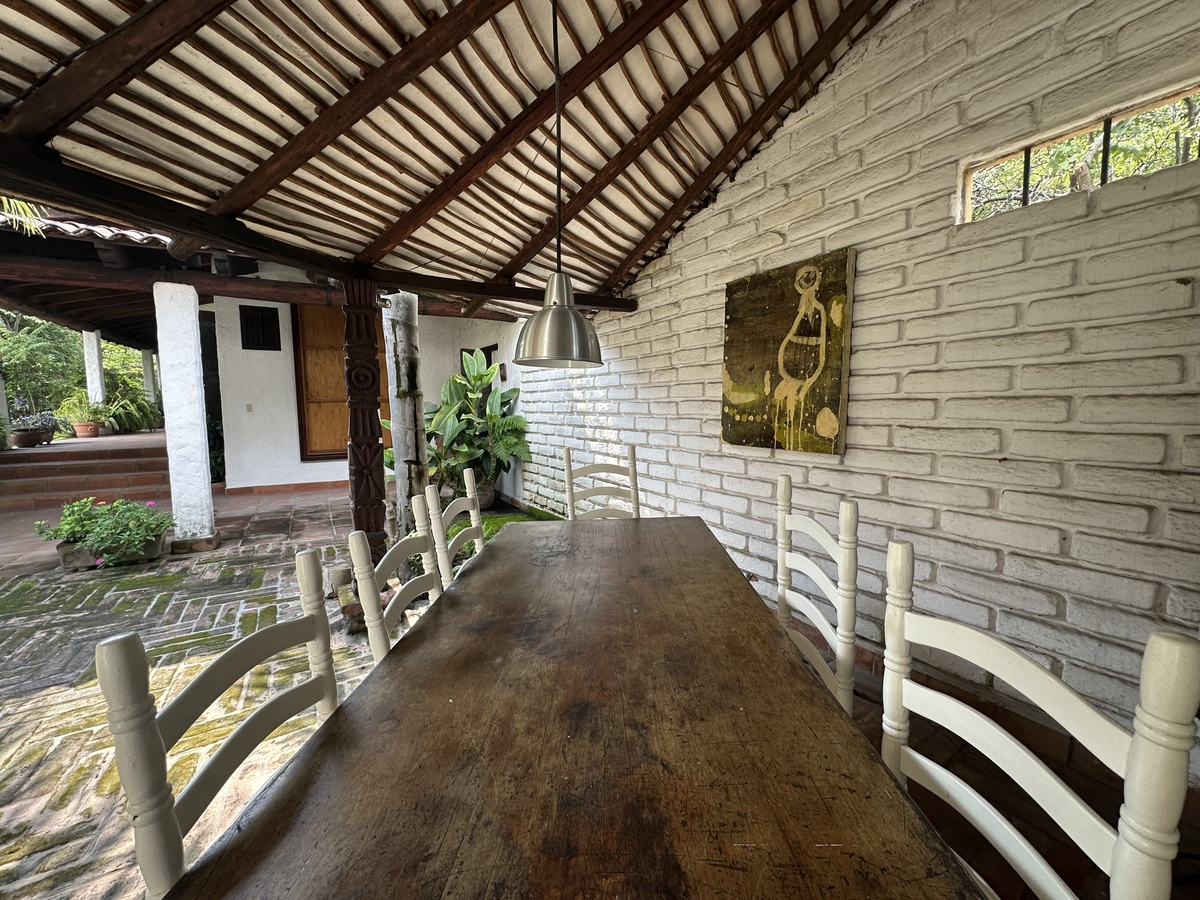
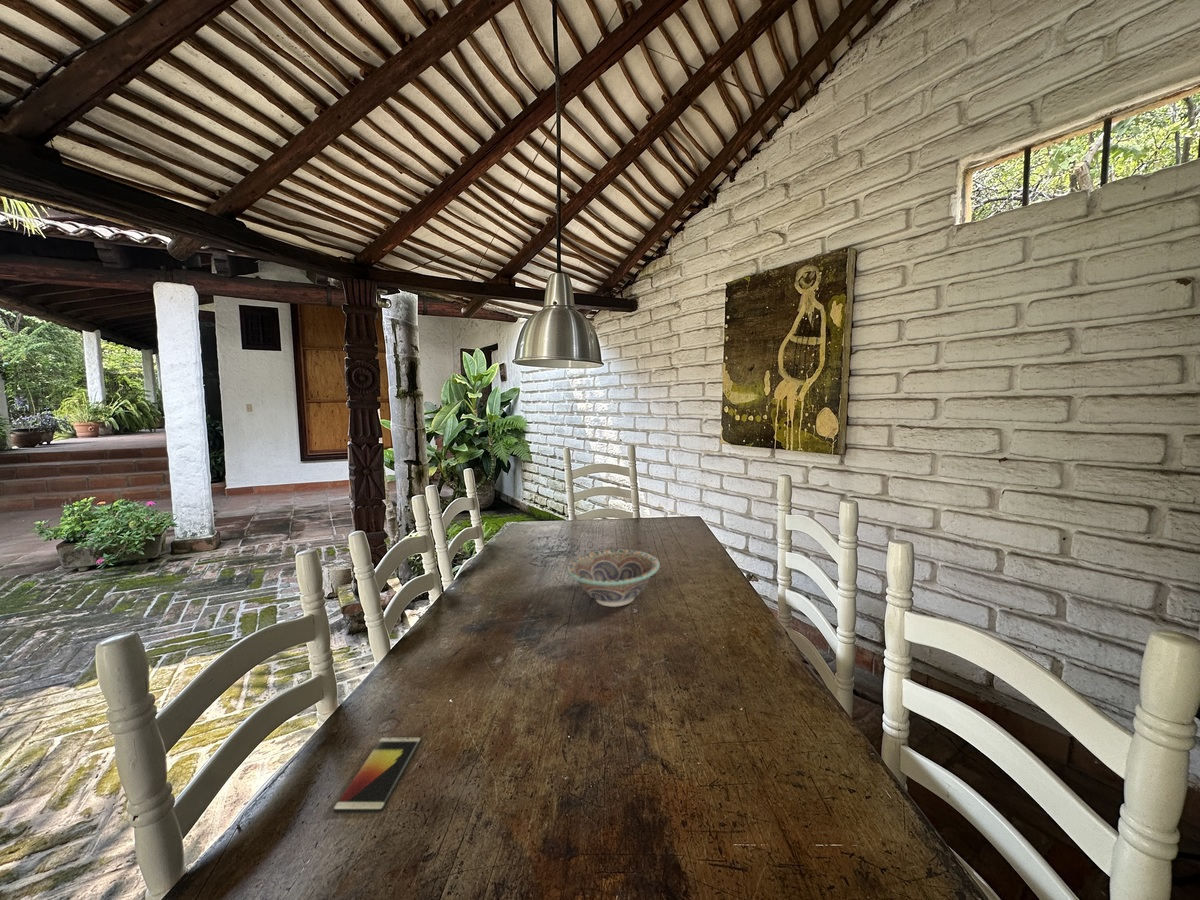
+ smartphone [332,737,422,814]
+ decorative bowl [566,549,661,608]
